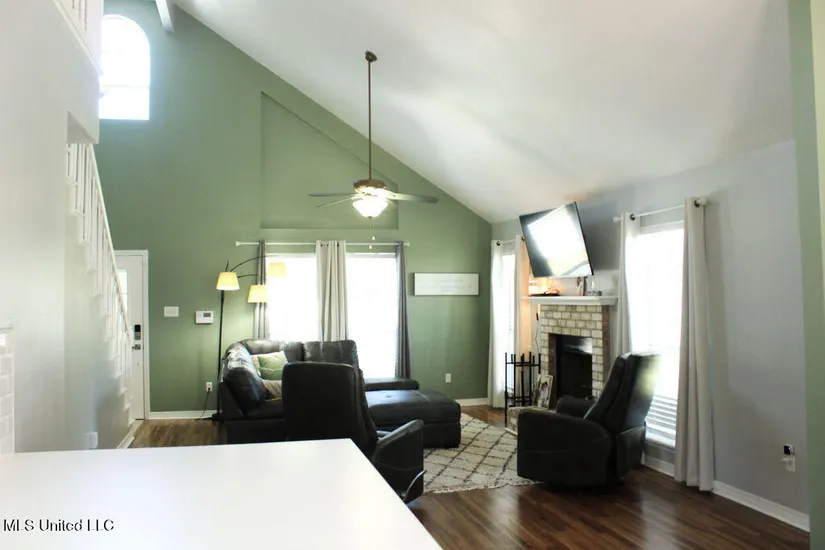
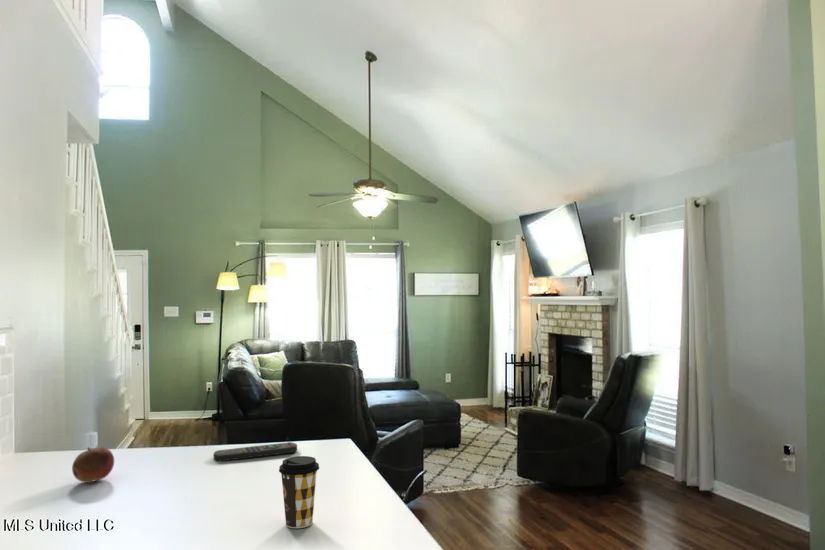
+ fruit [71,446,115,484]
+ coffee cup [278,455,320,529]
+ remote control [213,441,298,462]
